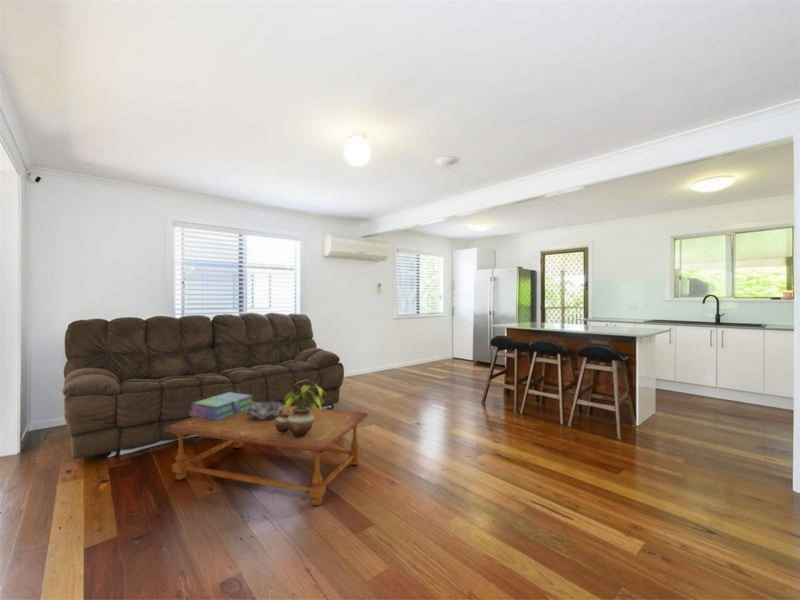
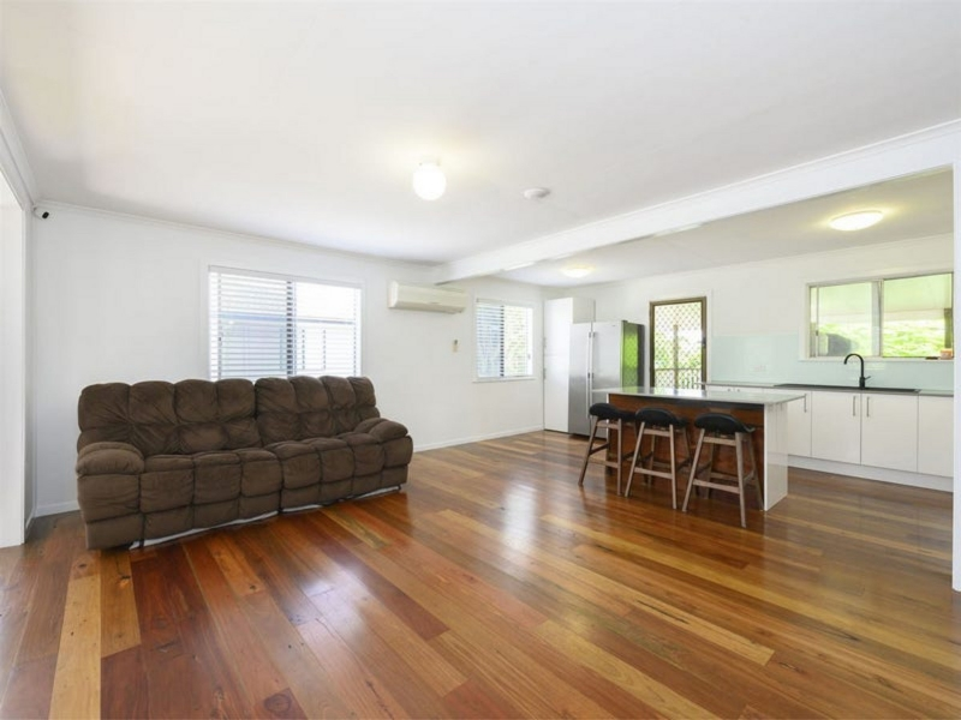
- stack of books [188,391,255,421]
- coffee table [162,401,369,506]
- potted plant [275,379,328,437]
- decorative bowl [247,400,284,420]
